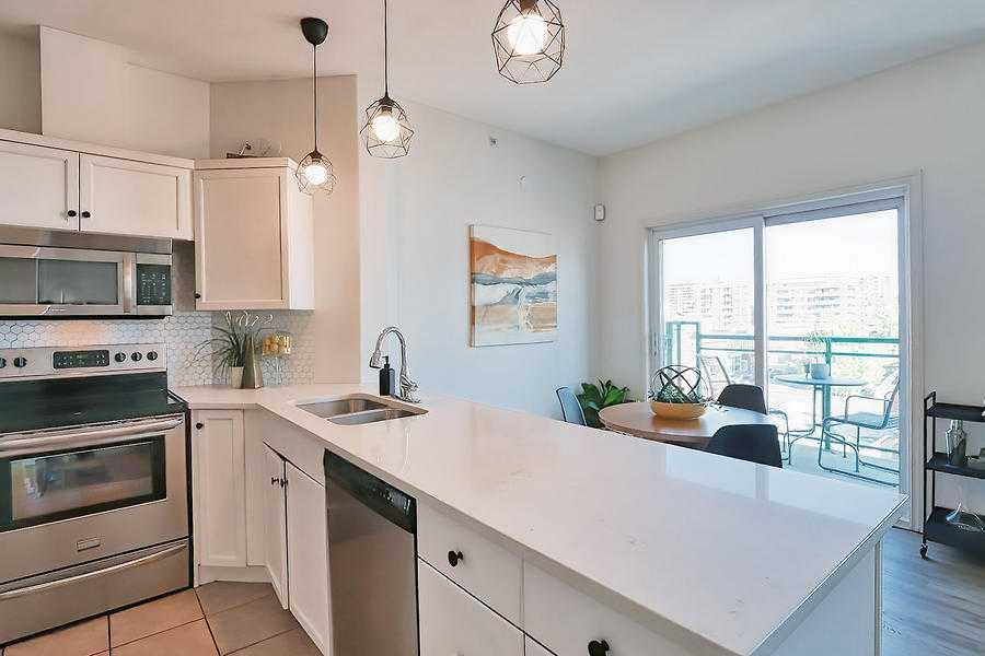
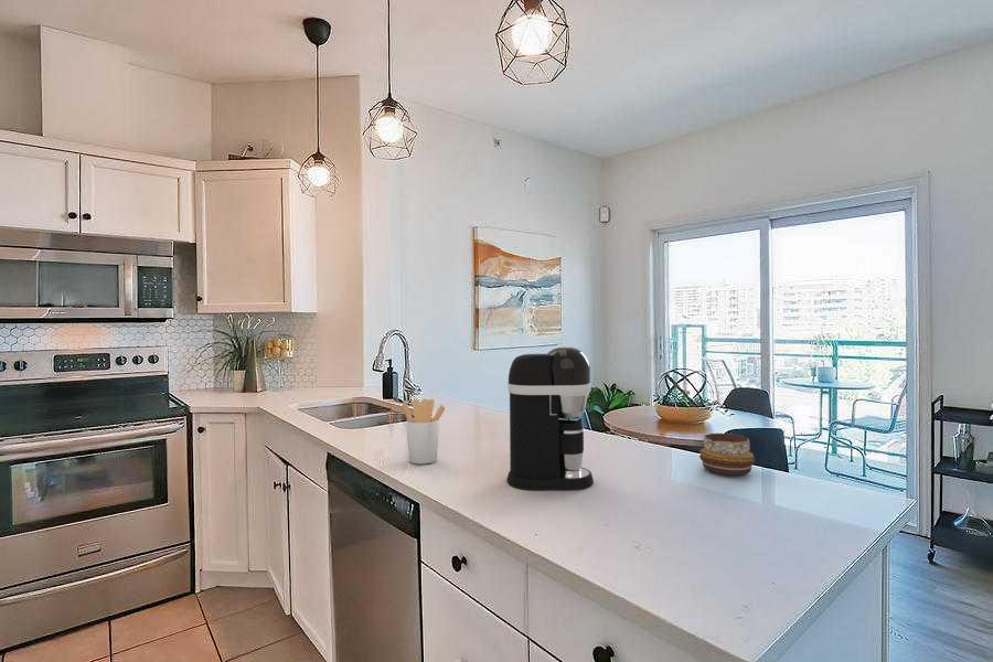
+ coffee maker [506,346,595,491]
+ utensil holder [402,398,446,466]
+ decorative bowl [698,433,756,477]
